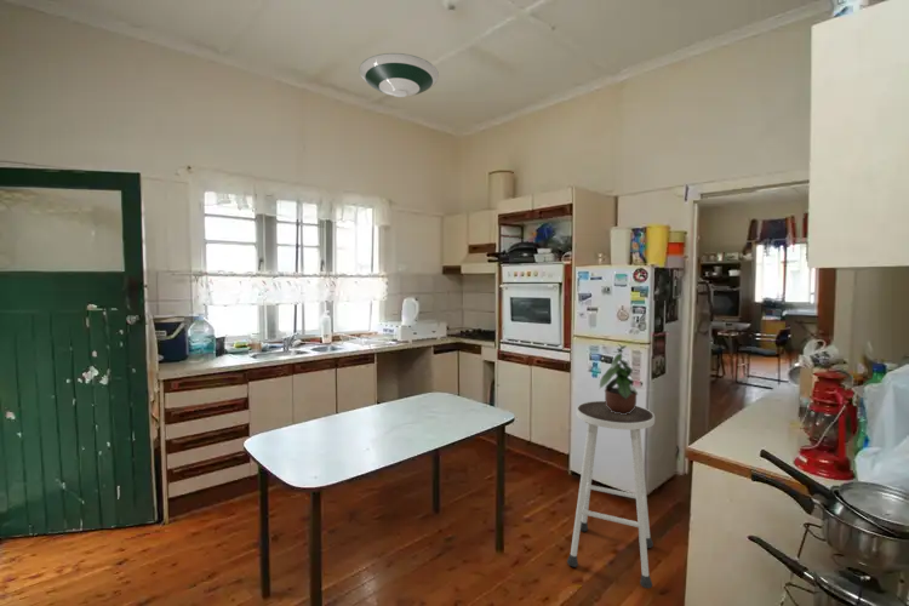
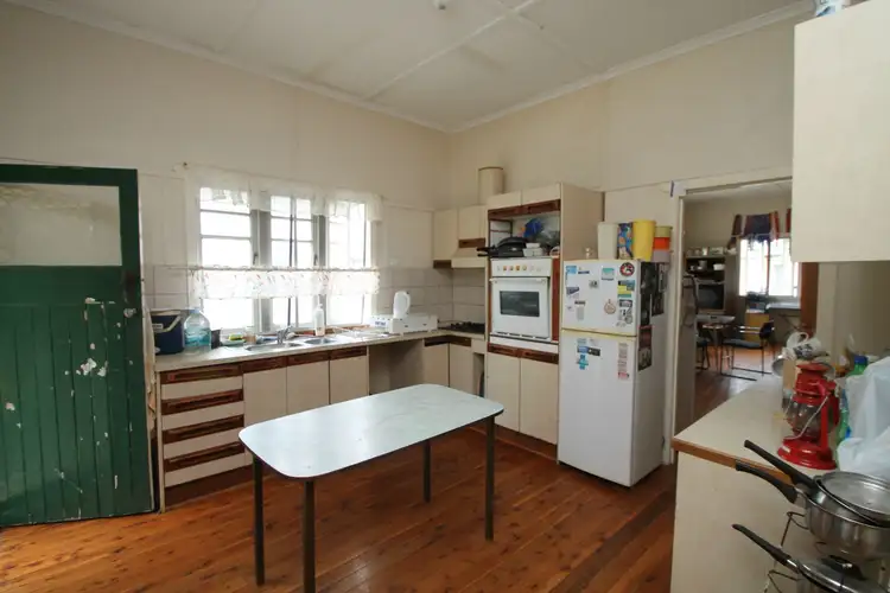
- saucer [358,52,440,98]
- stool [566,400,656,589]
- potted plant [599,342,640,415]
